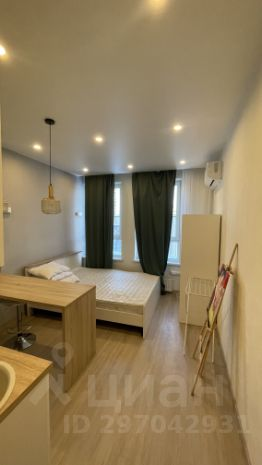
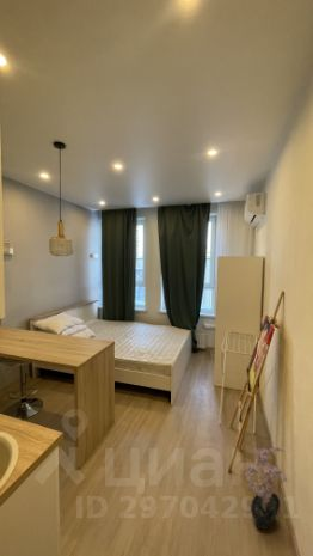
+ potted plant [244,442,289,531]
